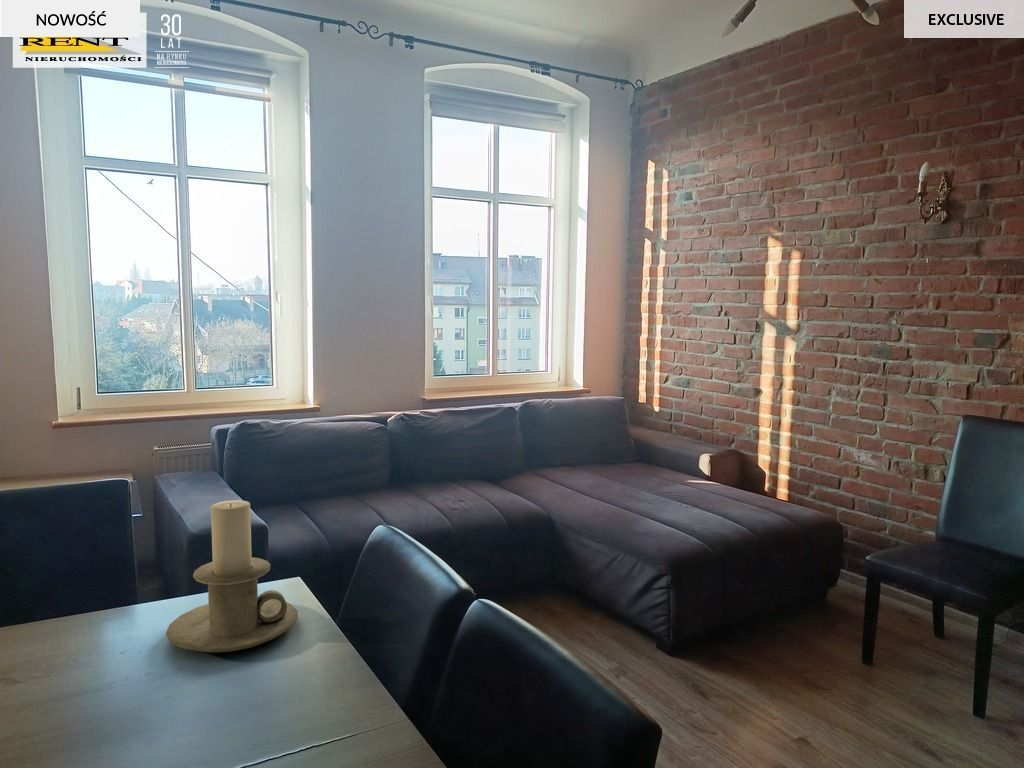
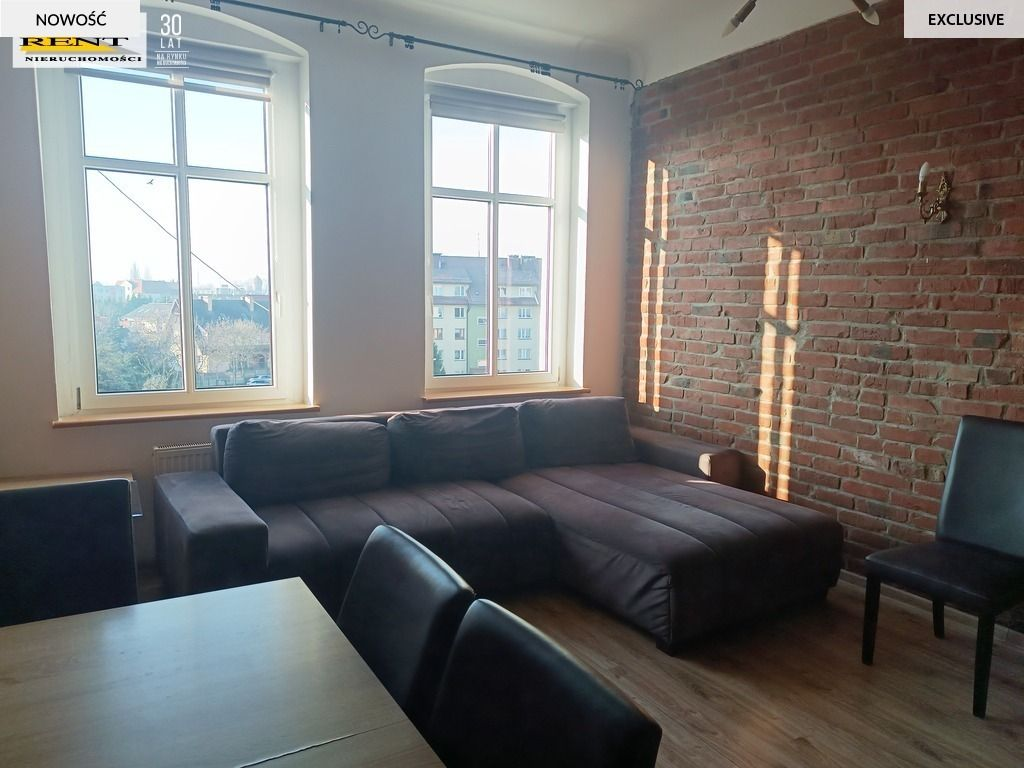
- candle holder [165,499,299,653]
